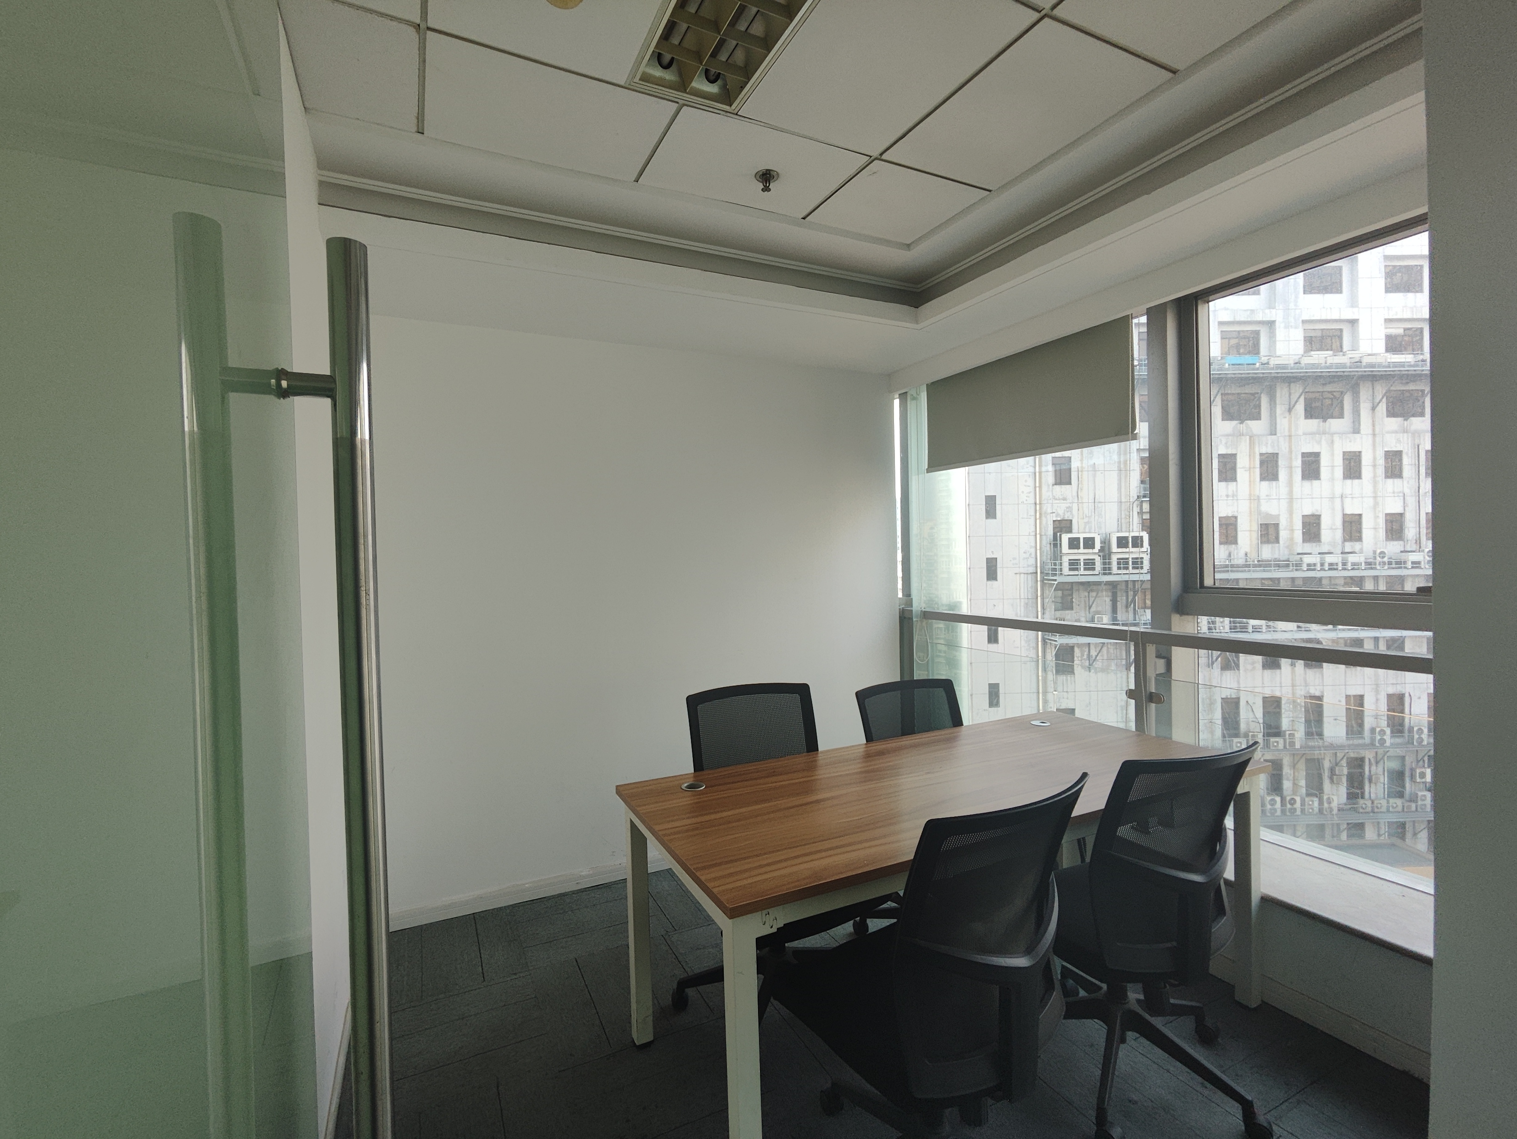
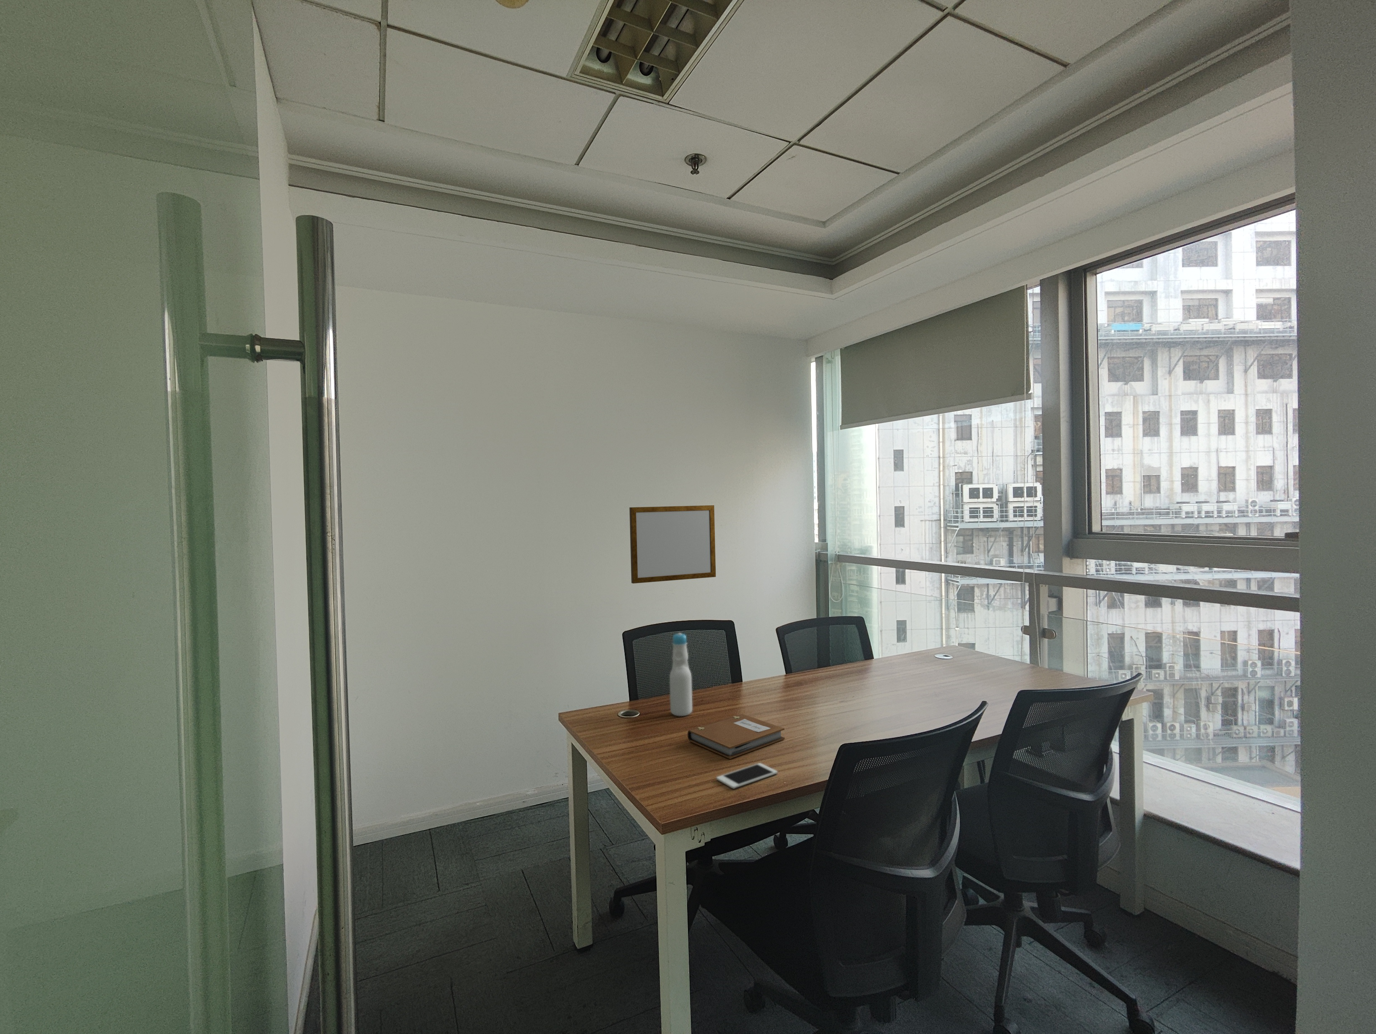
+ cell phone [716,762,779,790]
+ notebook [687,714,785,759]
+ bottle [669,632,693,717]
+ writing board [629,505,716,583]
